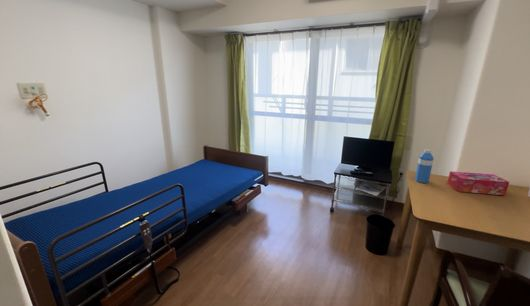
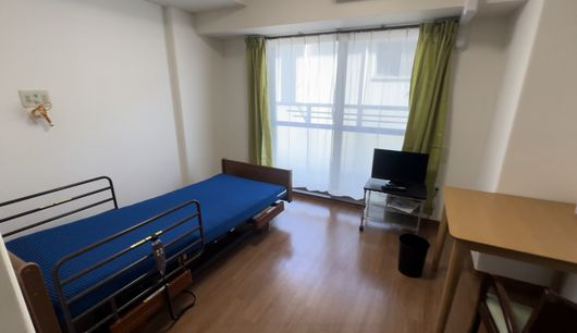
- water bottle [414,148,435,184]
- tissue box [446,170,510,196]
